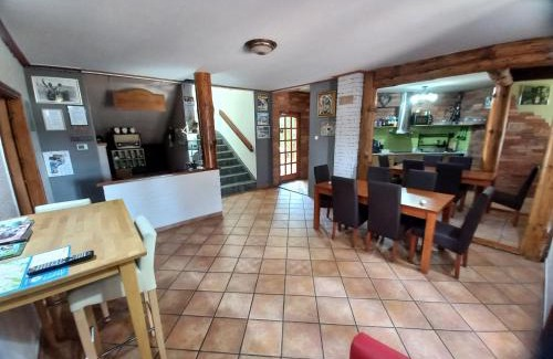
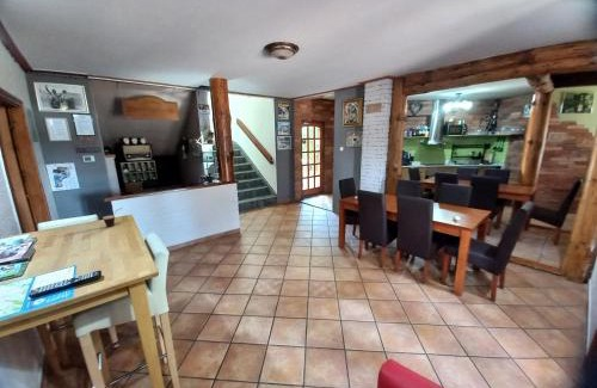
+ cup [101,207,123,228]
